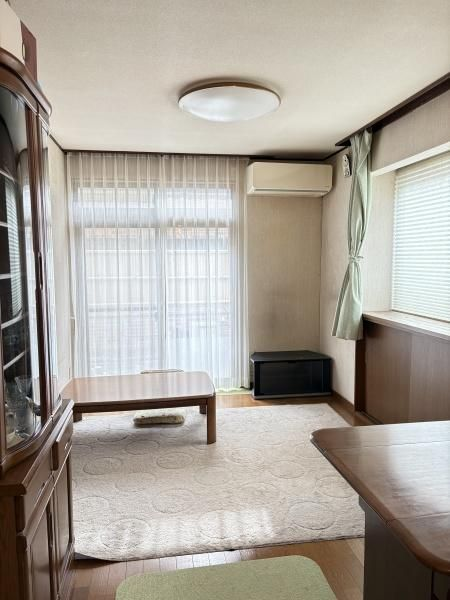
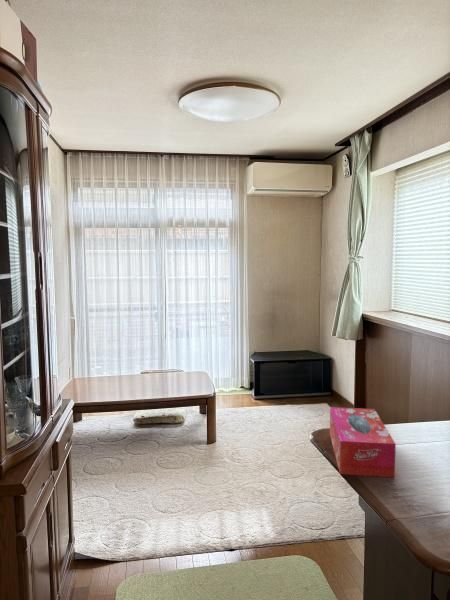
+ tissue box [329,406,397,478]
